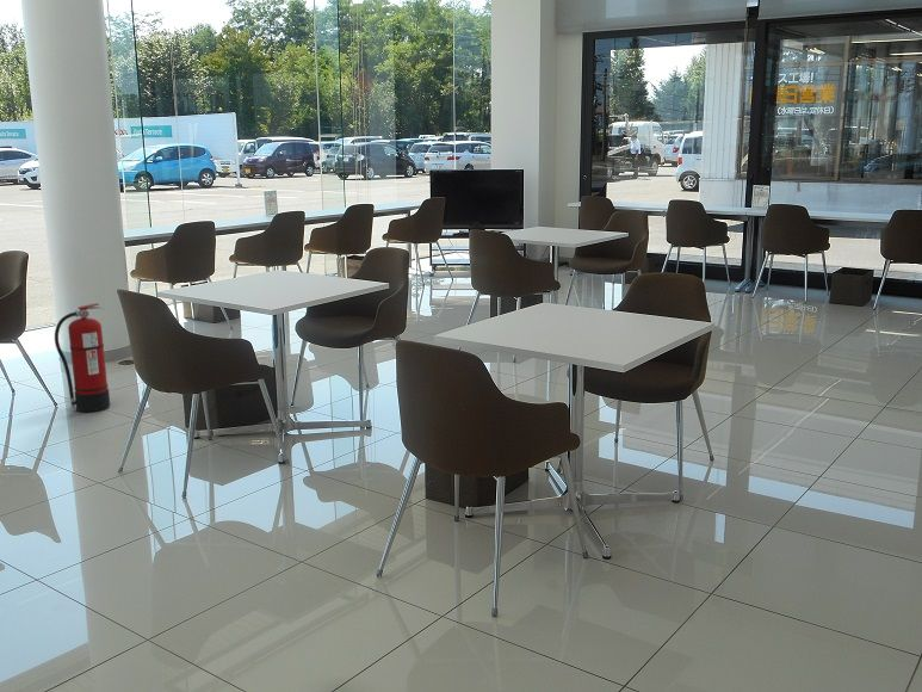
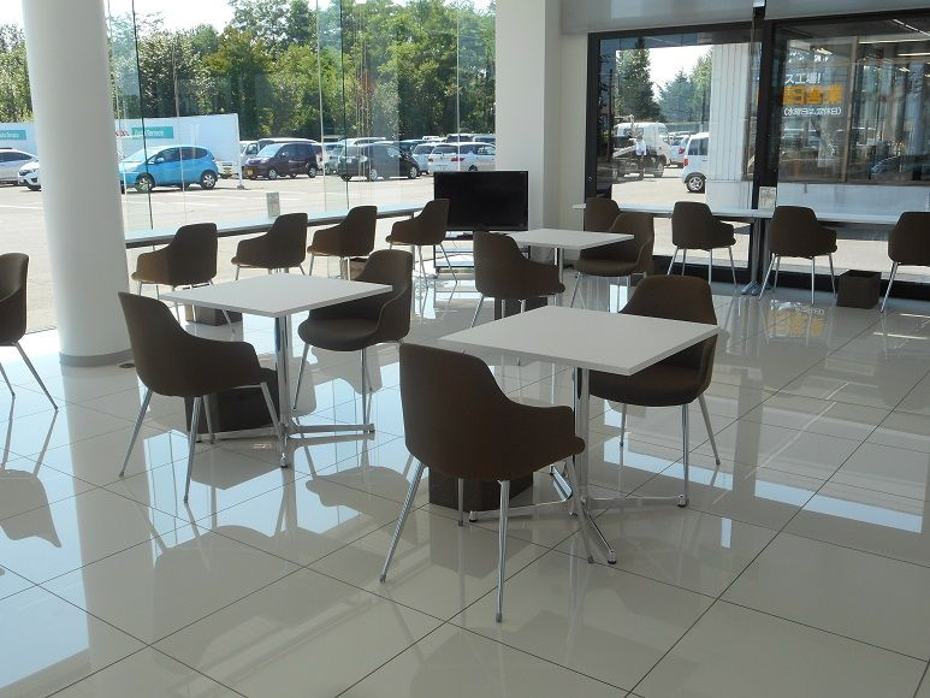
- fire extinguisher [54,302,111,413]
